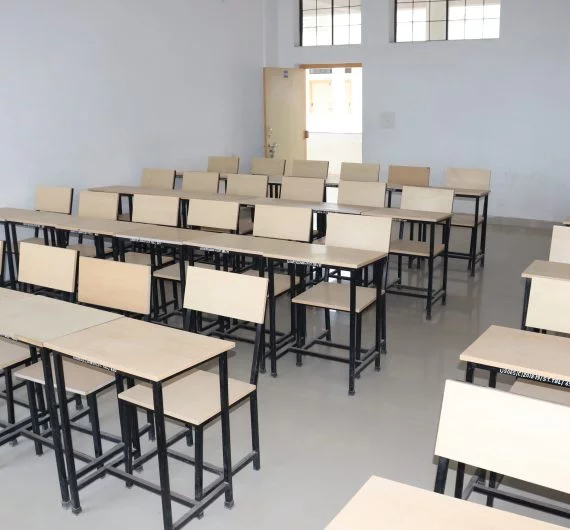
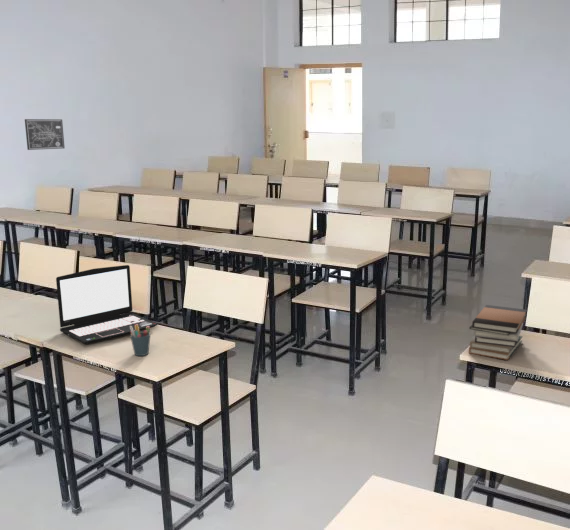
+ wall art [24,118,66,151]
+ pen holder [129,324,151,357]
+ laptop [55,264,159,345]
+ book stack [468,304,528,361]
